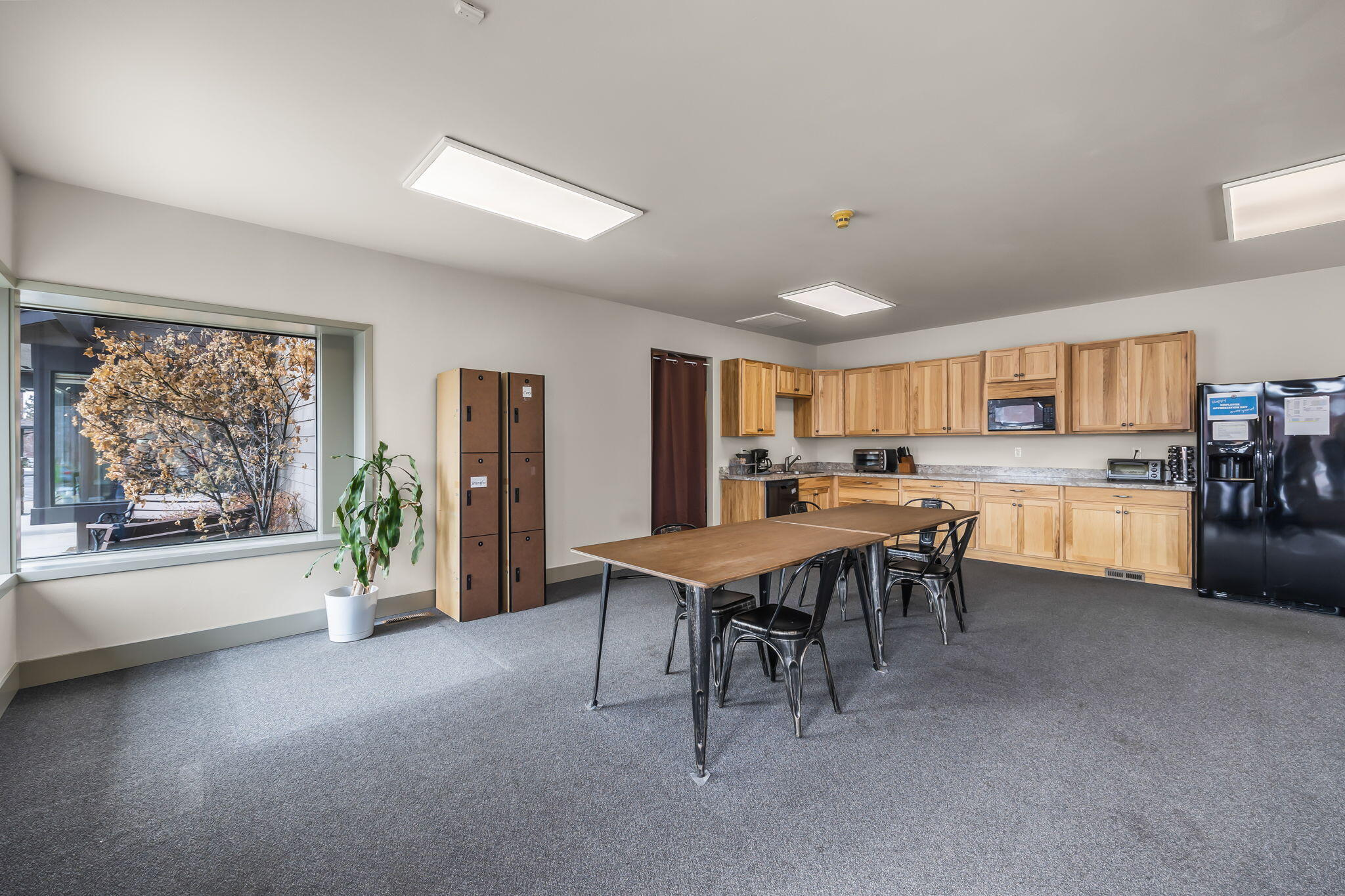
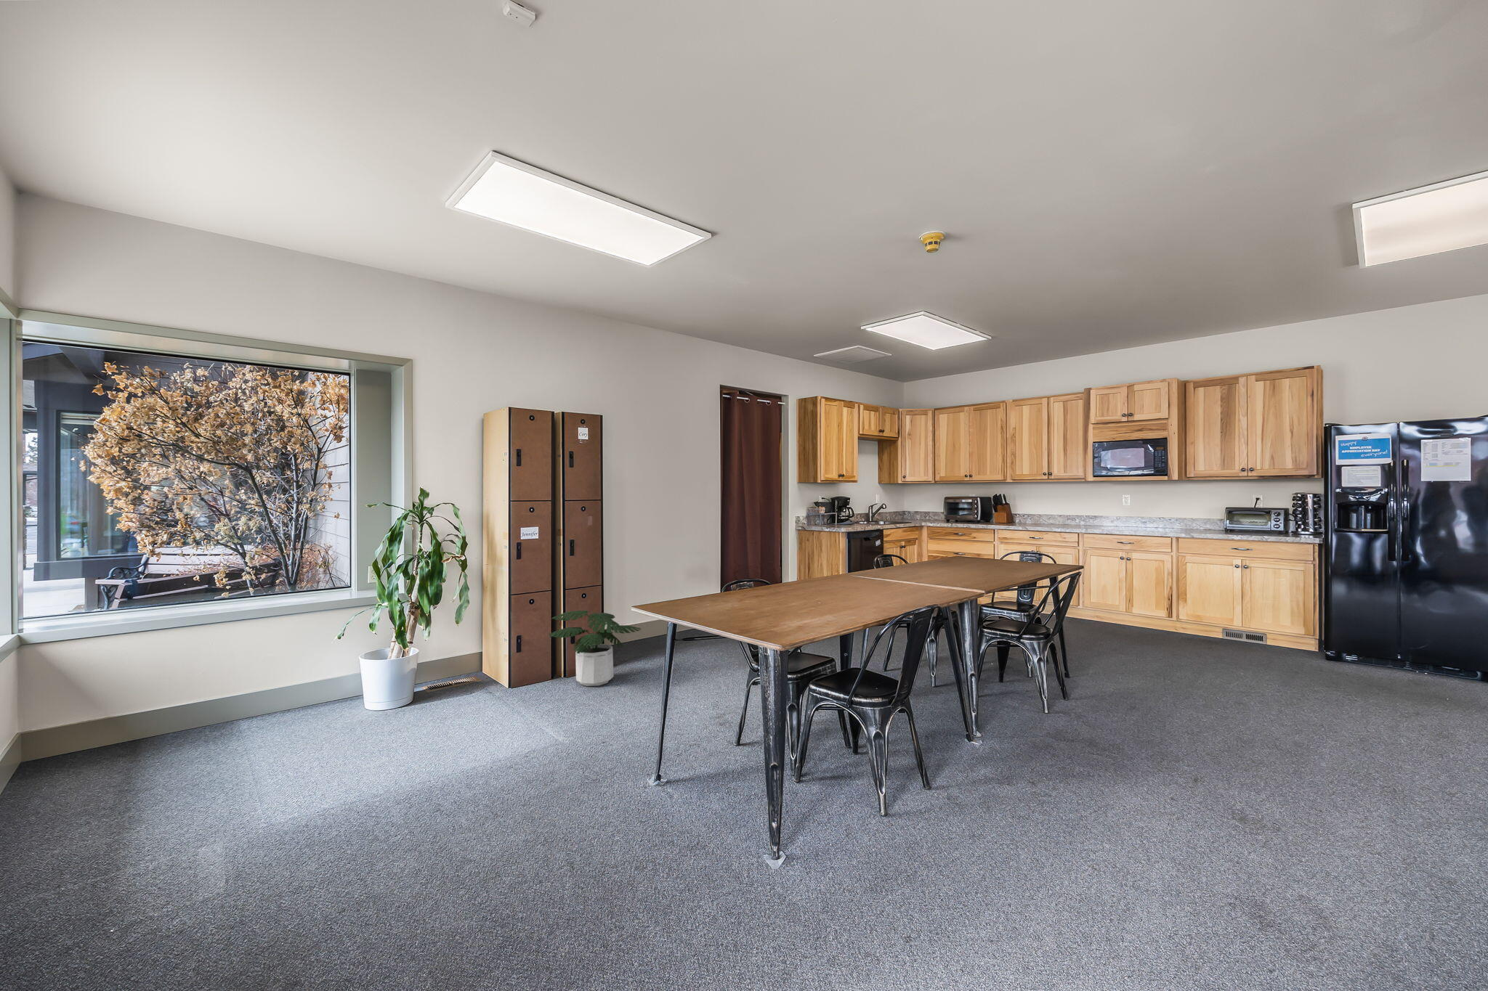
+ potted plant [549,609,641,687]
